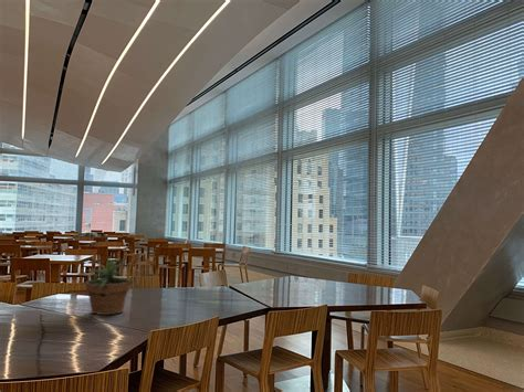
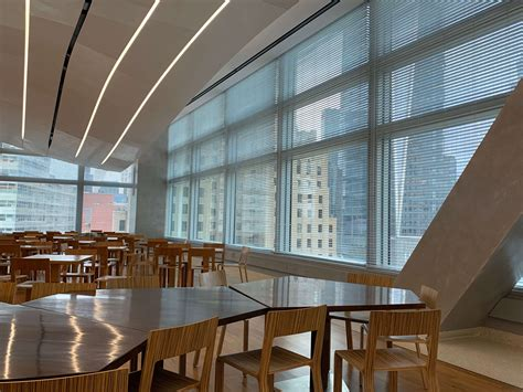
- potted plant [77,255,142,316]
